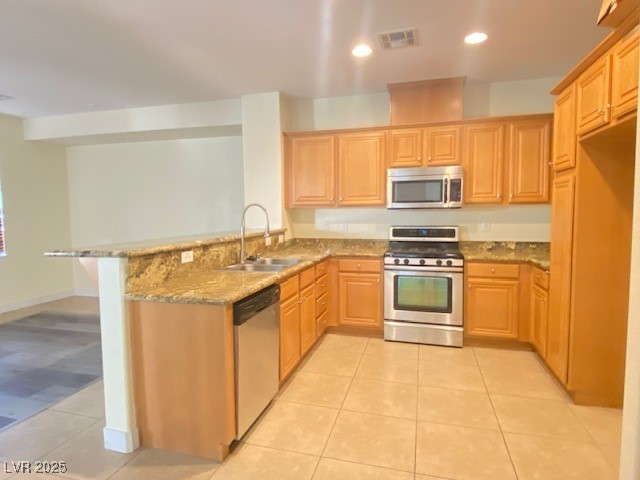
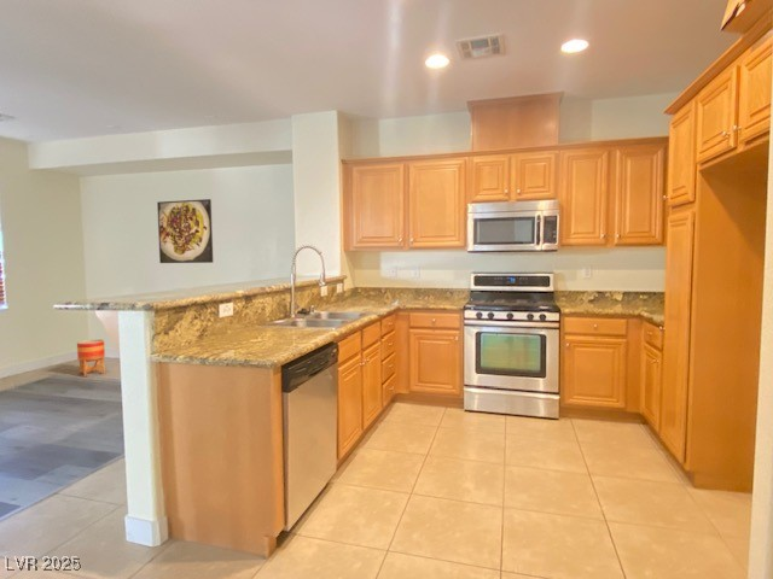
+ planter [76,338,106,378]
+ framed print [156,198,214,264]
